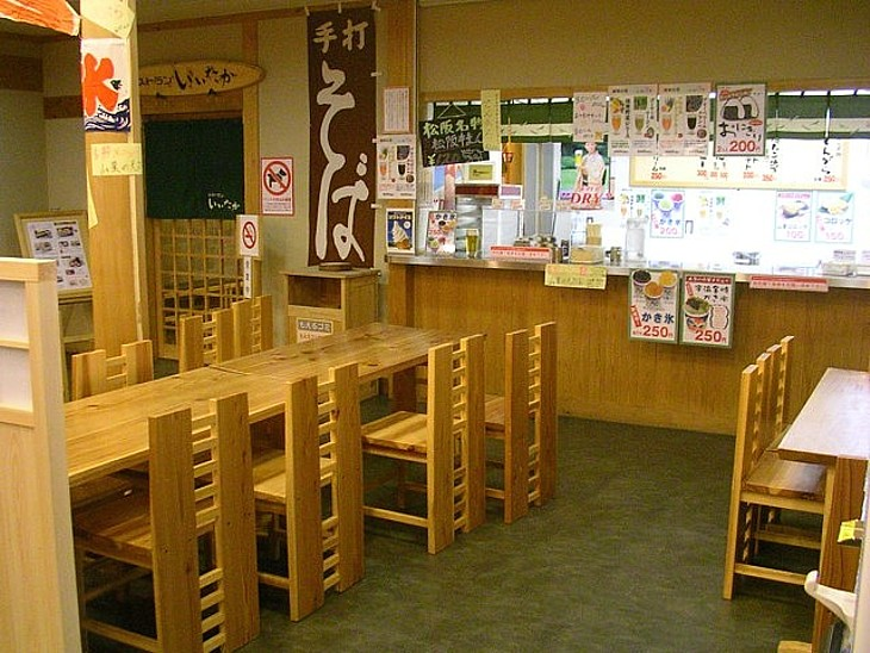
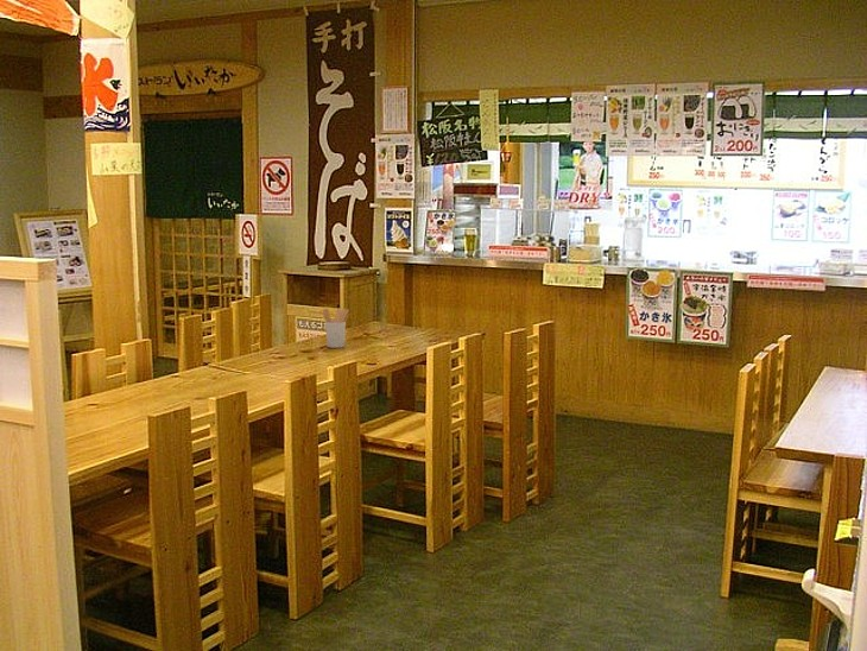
+ utensil holder [322,308,350,349]
